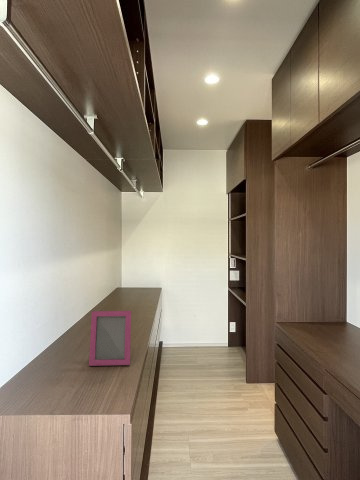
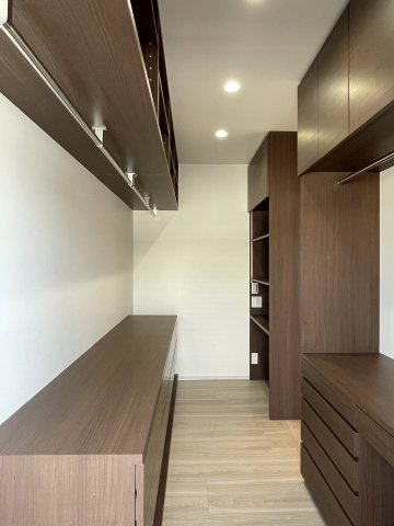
- picture frame [88,310,132,367]
